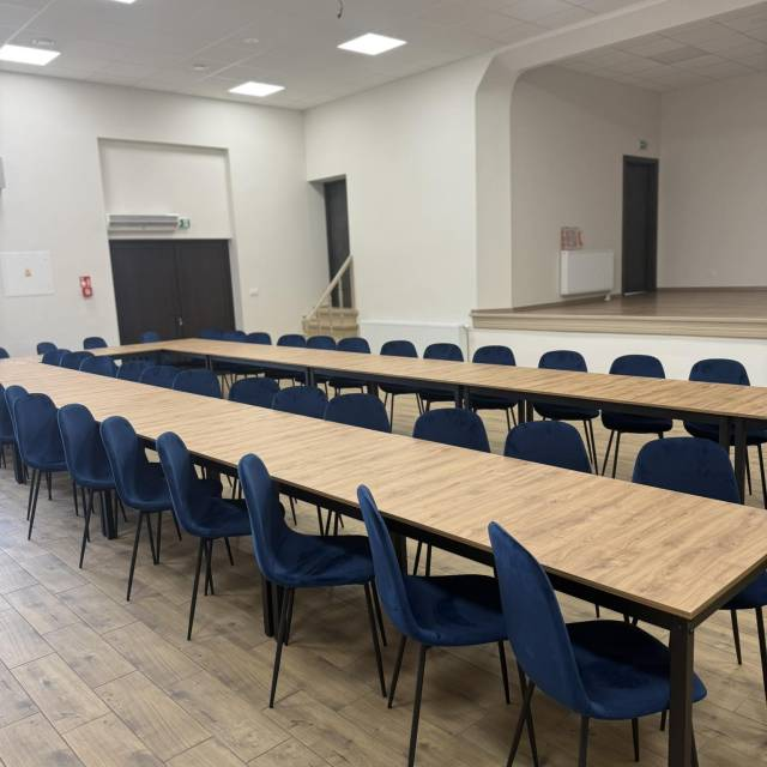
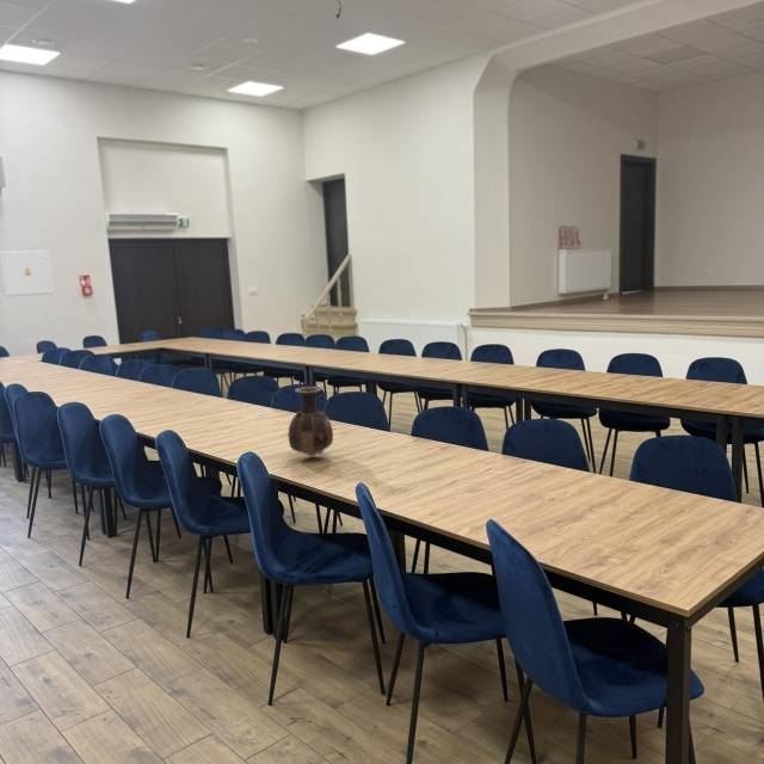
+ vase [286,386,334,457]
